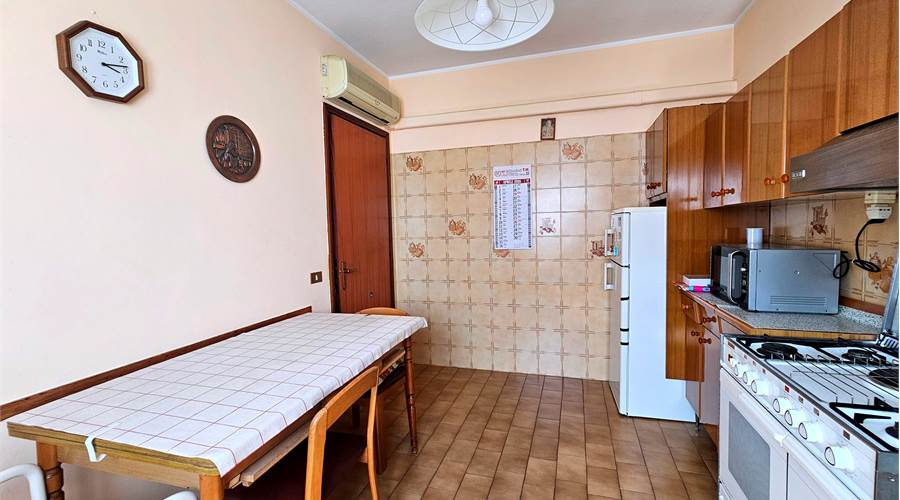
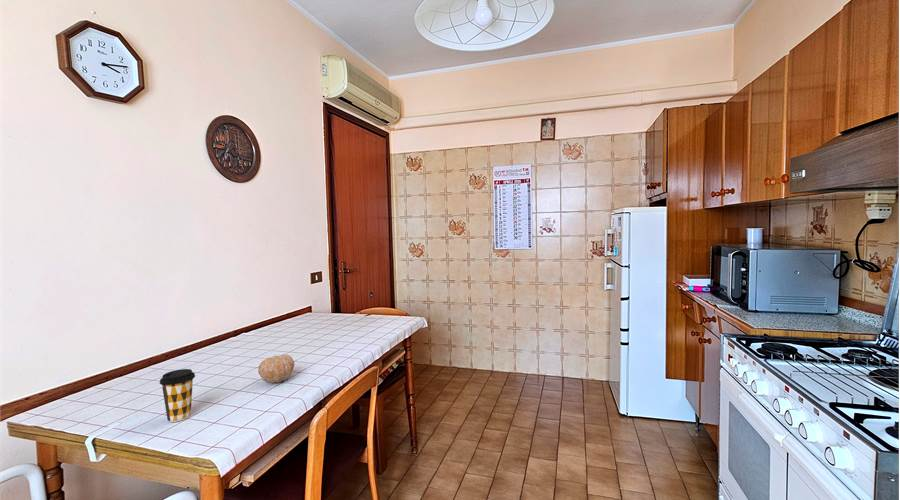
+ fruit [257,353,295,384]
+ coffee cup [159,368,196,423]
